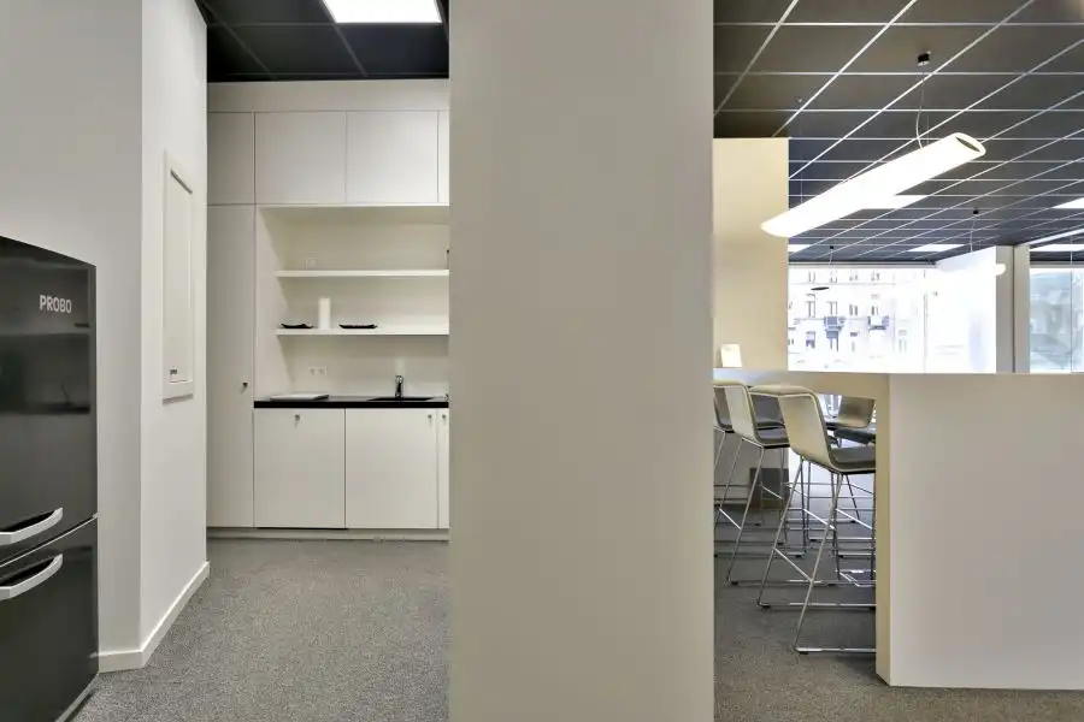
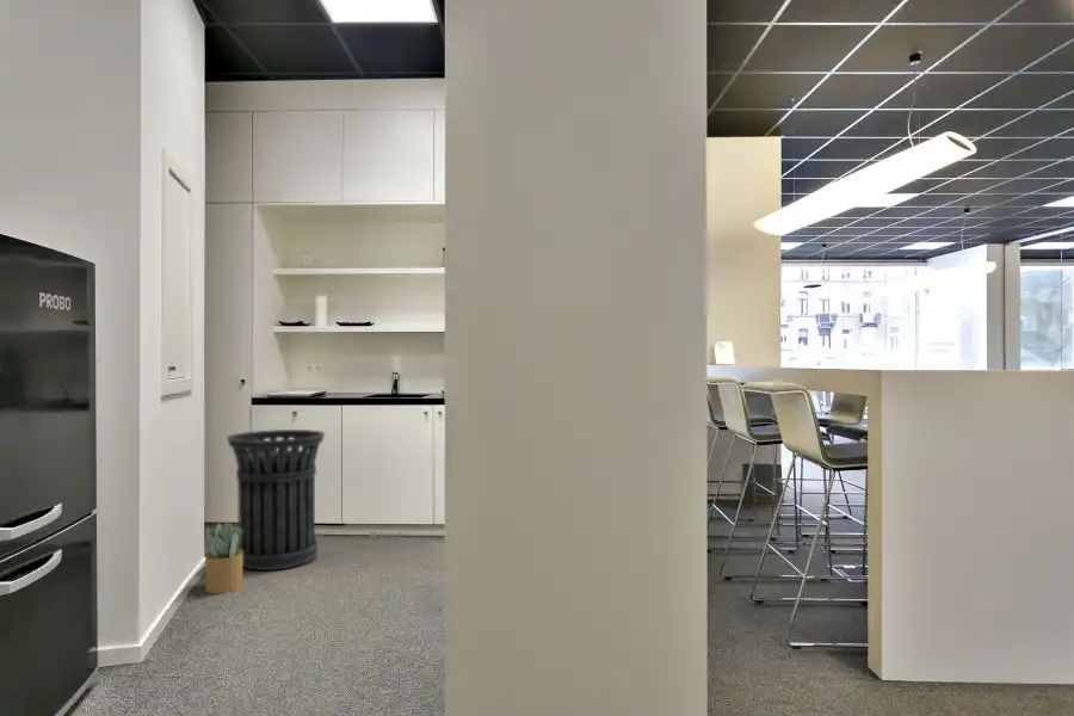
+ potted plant [204,520,243,595]
+ trash can [226,428,326,572]
